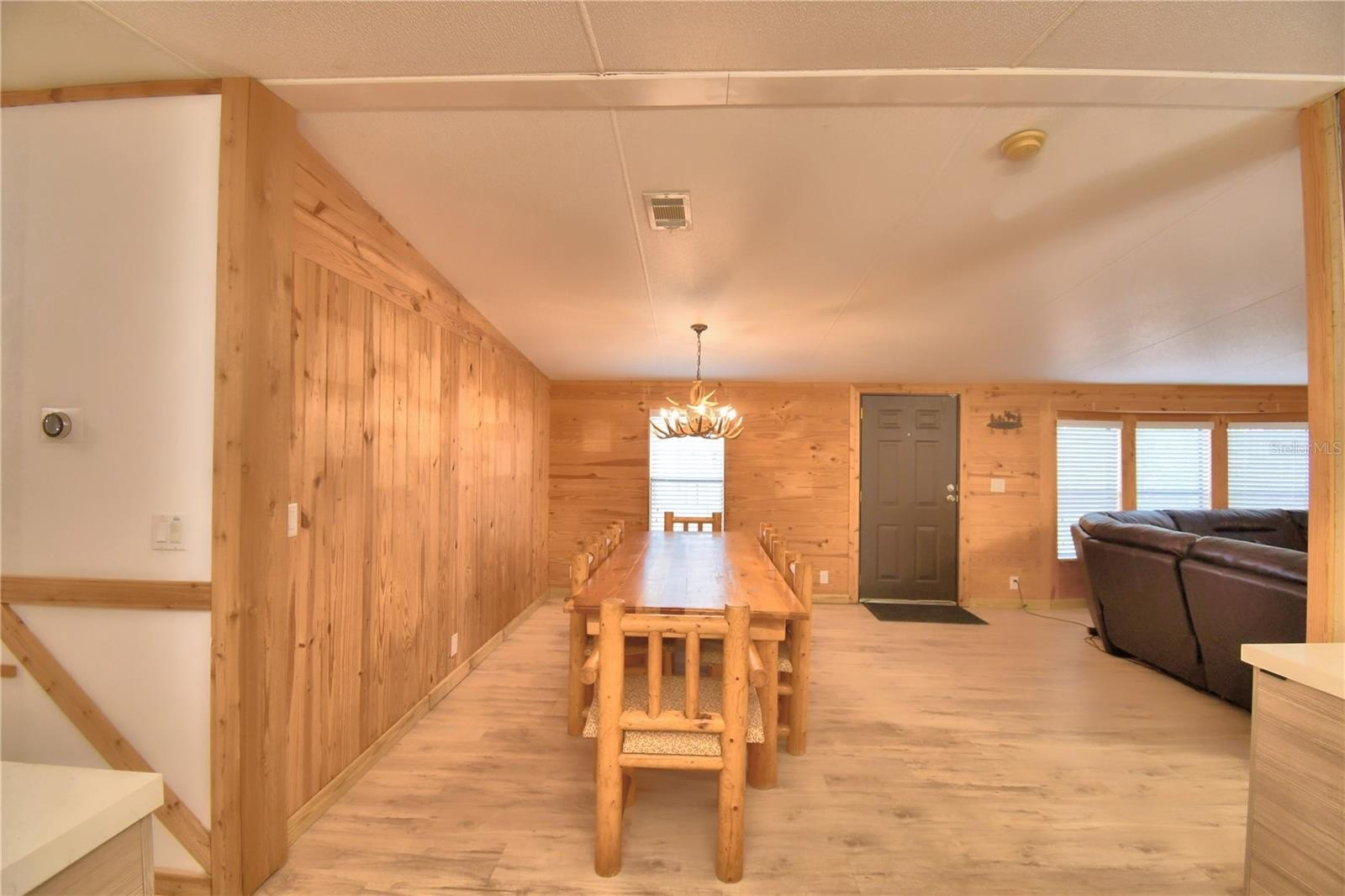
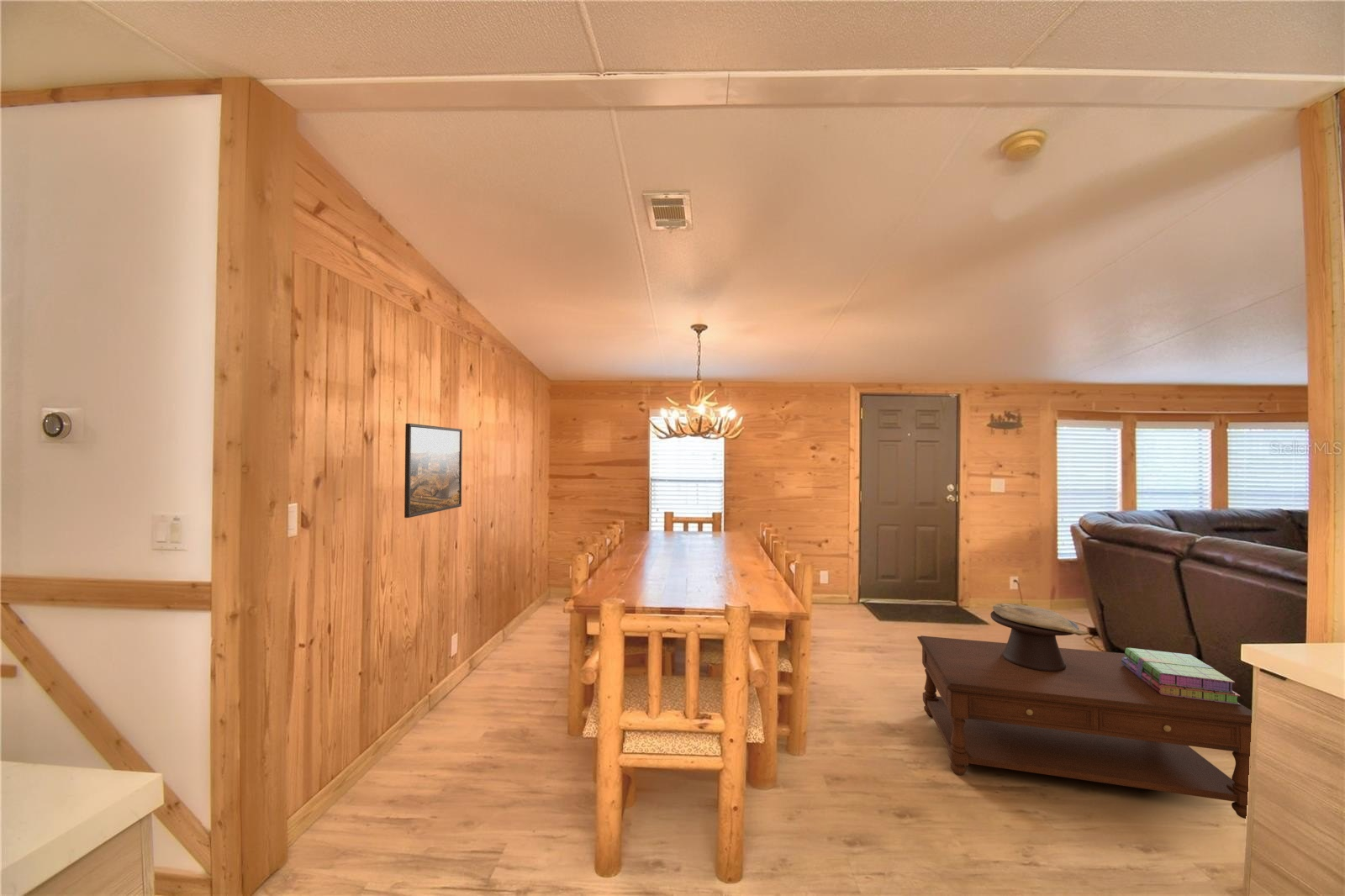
+ coffee table [916,635,1253,820]
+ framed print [403,423,463,519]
+ stack of books [1121,647,1241,705]
+ decorative bowl [989,603,1089,672]
